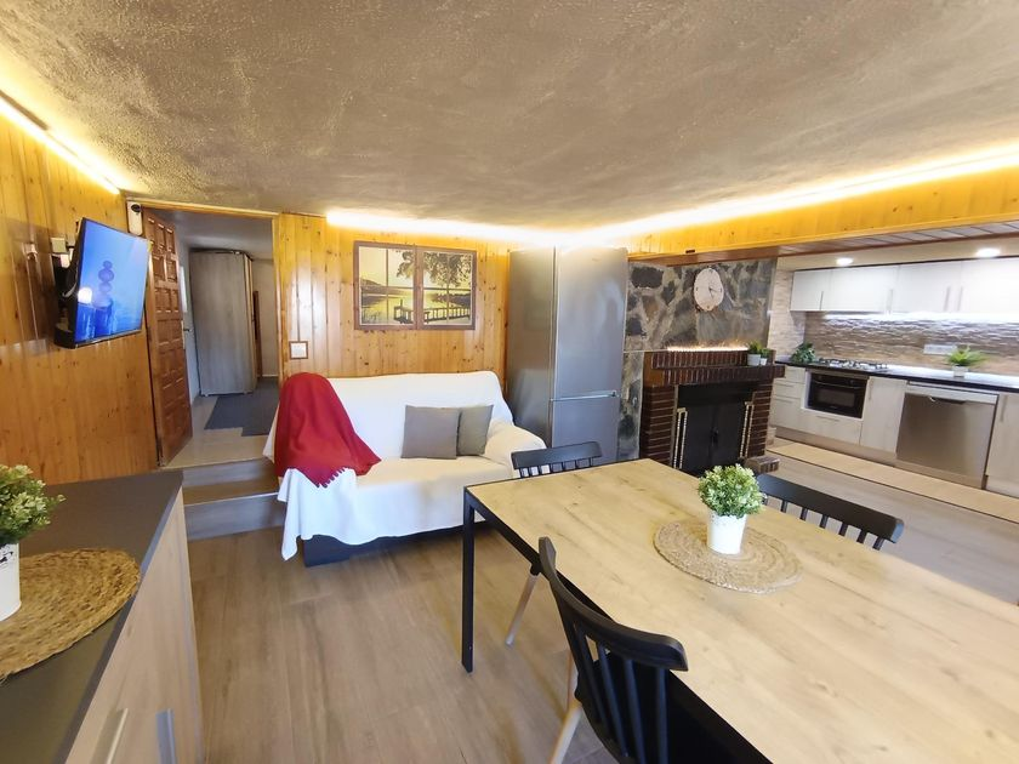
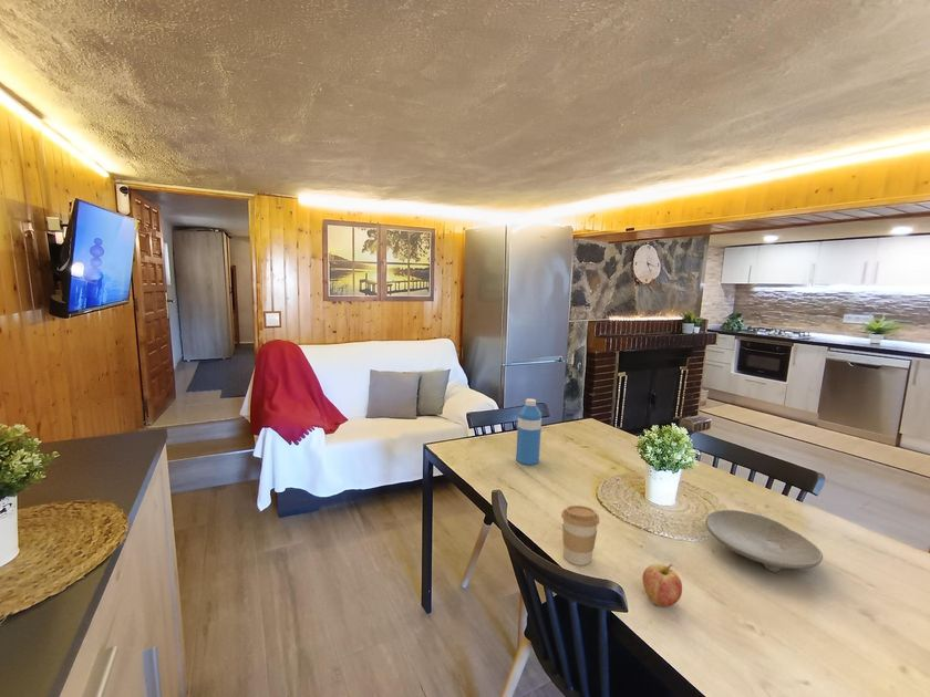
+ bowl [704,509,824,573]
+ water bottle [515,397,542,466]
+ coffee cup [560,504,600,566]
+ fruit [641,563,683,607]
